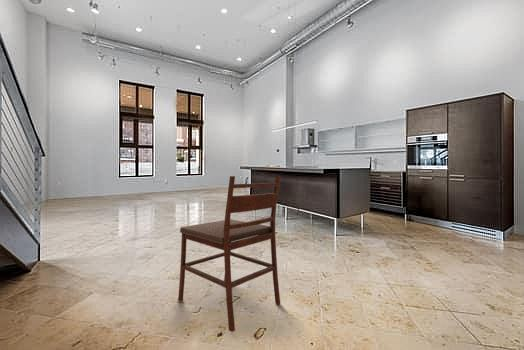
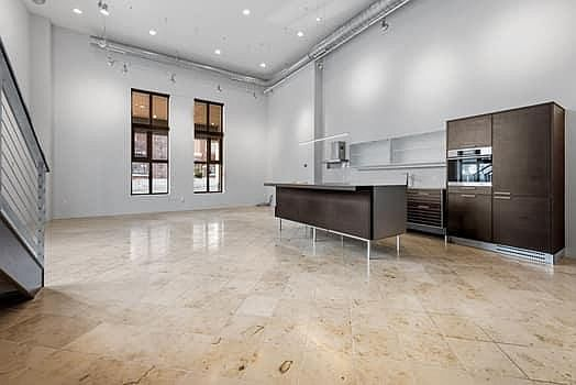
- dining chair [177,175,281,333]
